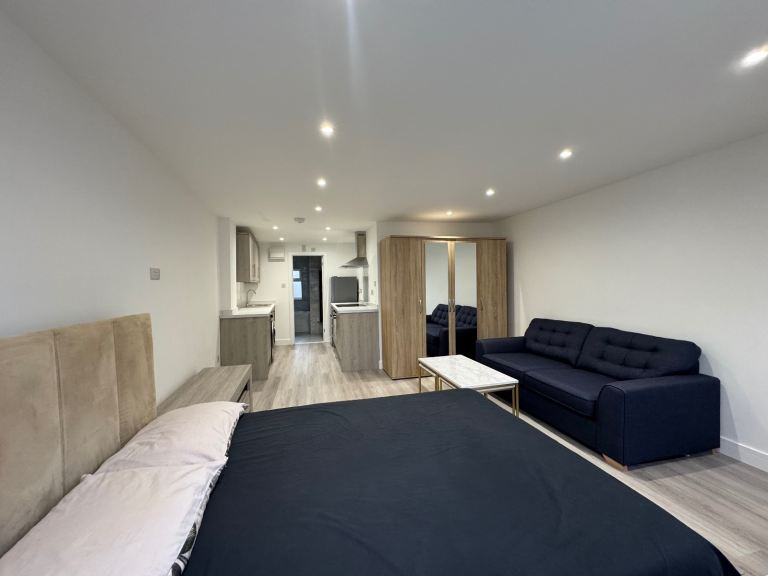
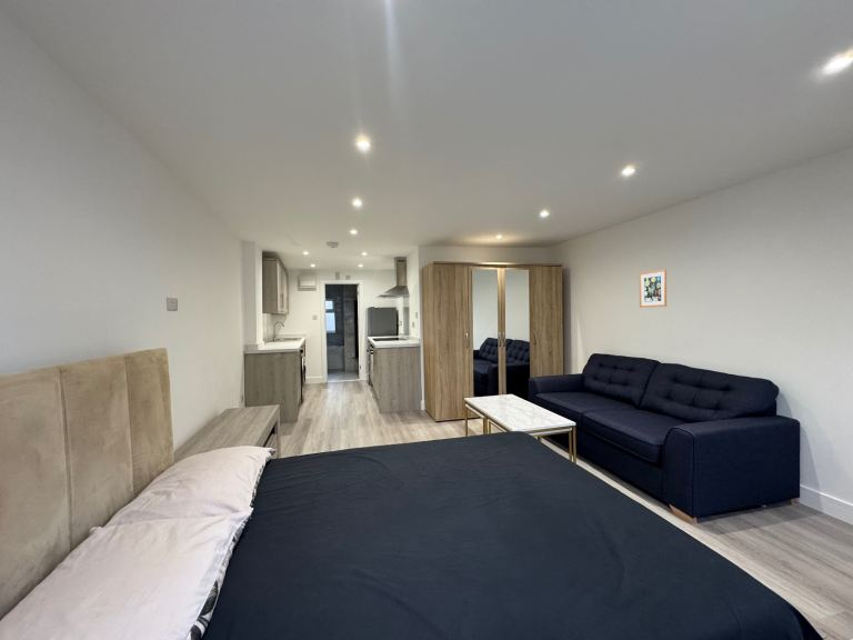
+ wall art [639,269,668,309]
